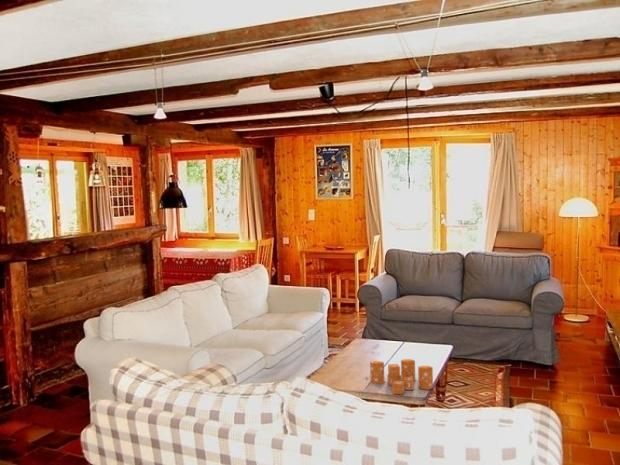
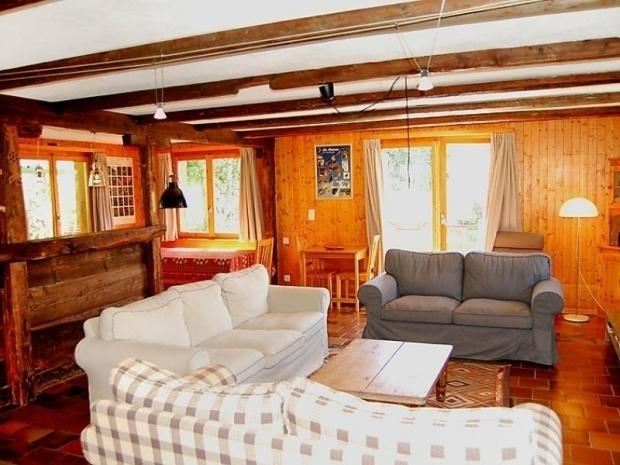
- candle [369,358,434,395]
